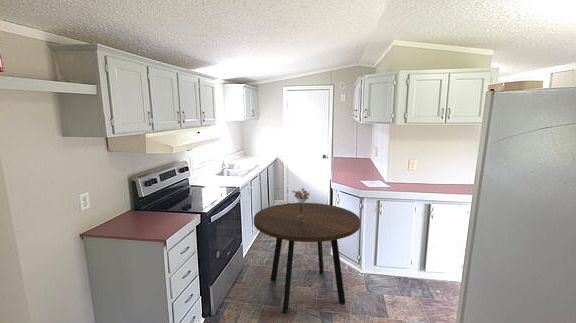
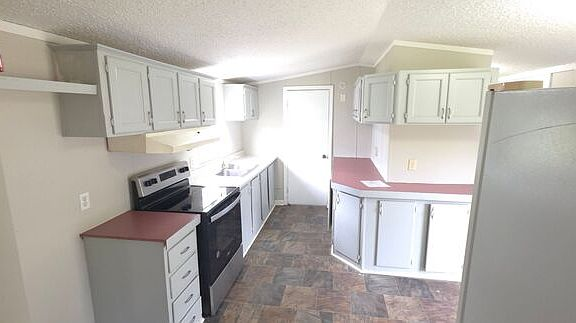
- dining table [253,202,361,314]
- bouquet [291,187,311,221]
